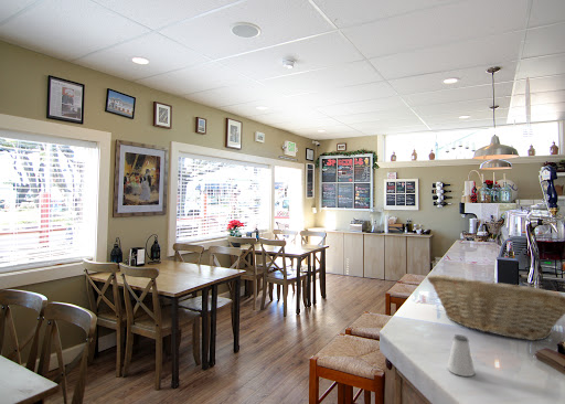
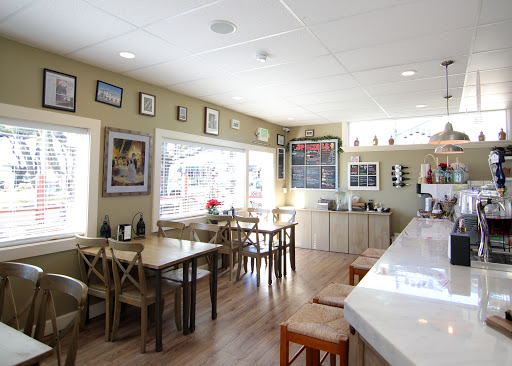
- saltshaker [446,333,476,378]
- fruit basket [426,274,565,342]
